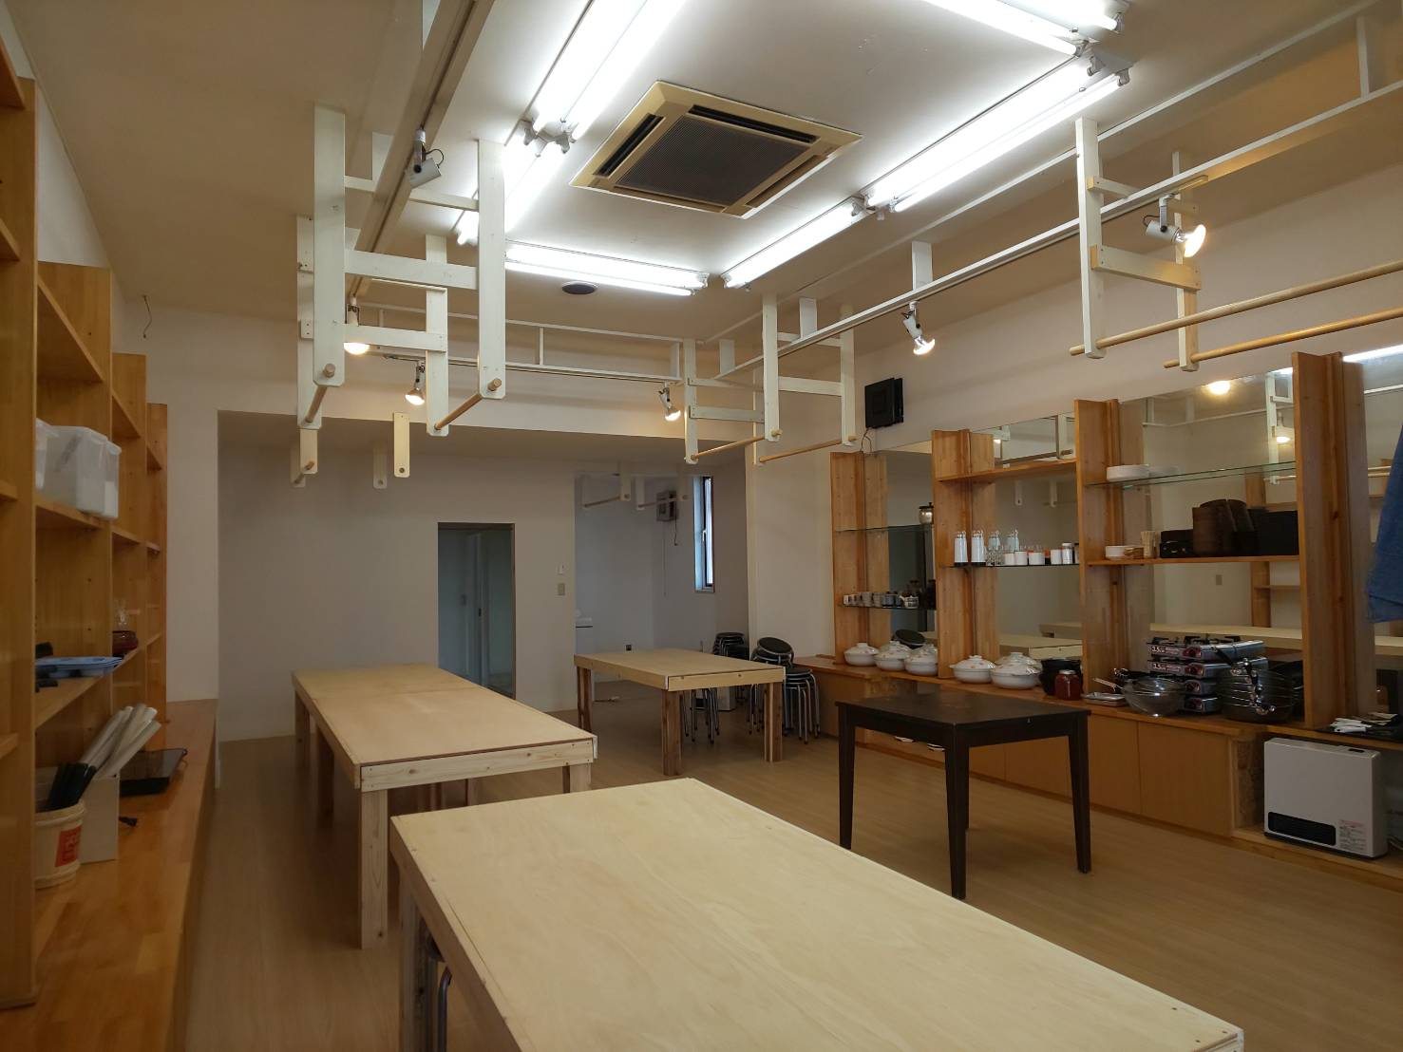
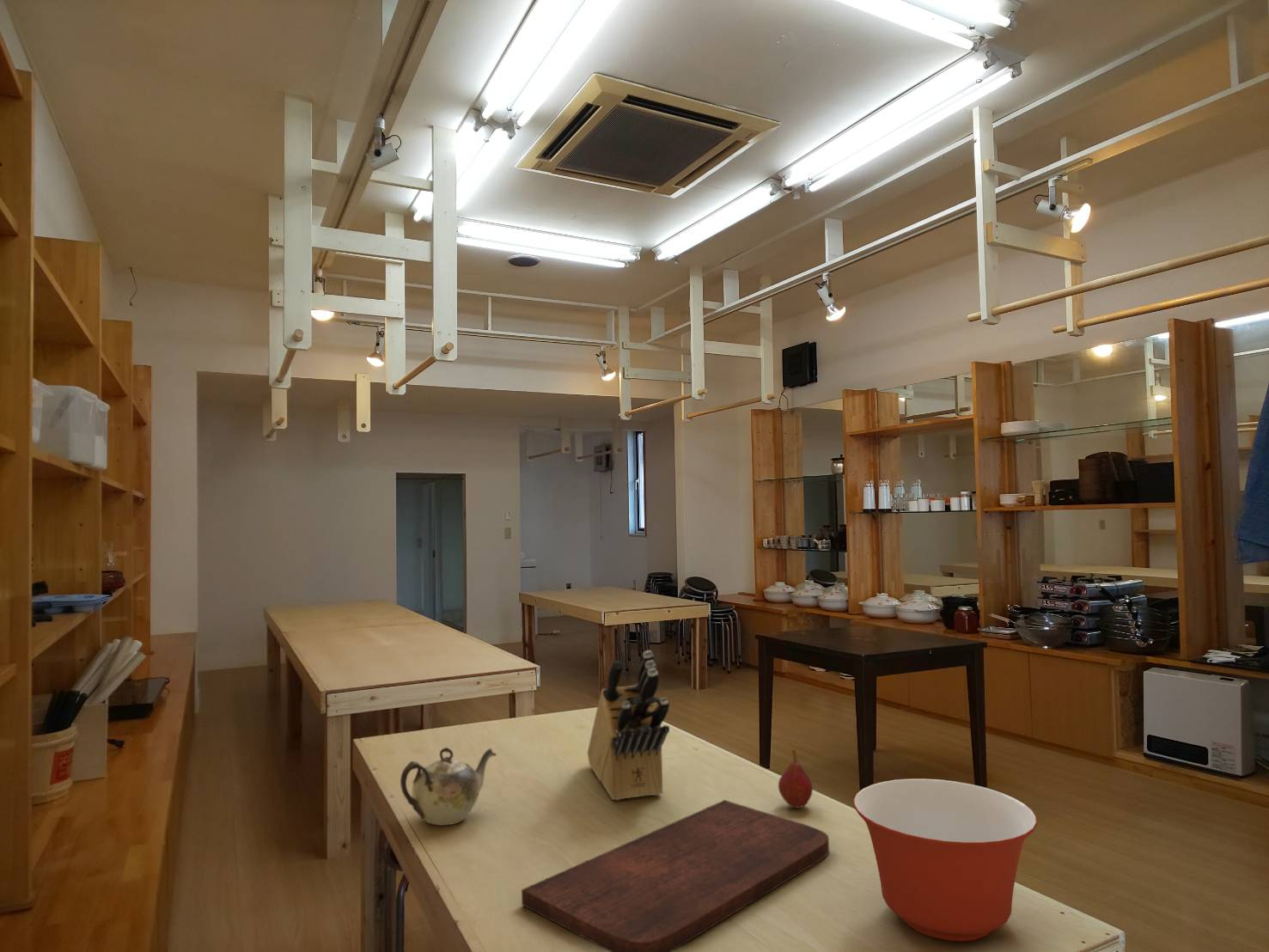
+ knife block [587,650,670,801]
+ fruit [778,747,814,809]
+ mixing bowl [852,778,1039,943]
+ cutting board [521,799,830,952]
+ teapot [400,747,497,826]
